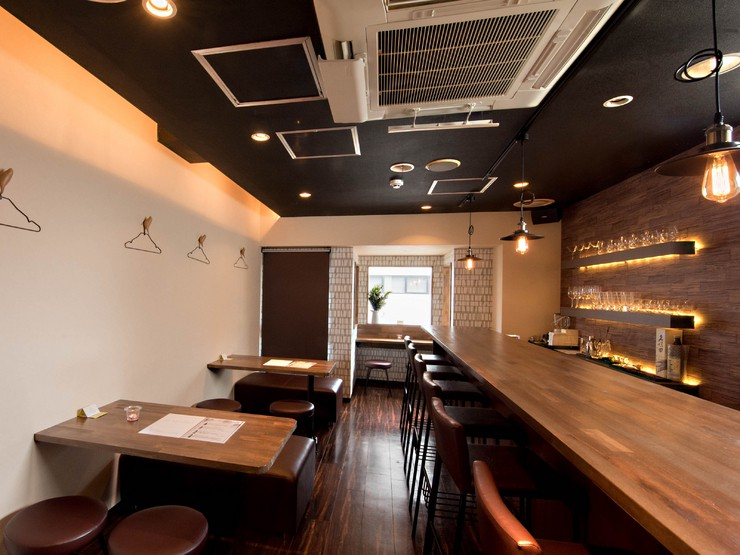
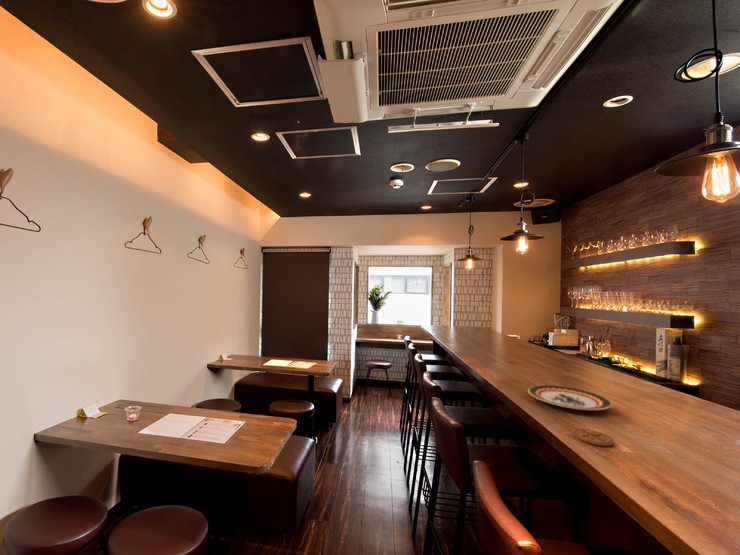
+ coaster [573,428,616,447]
+ plate [527,384,613,411]
